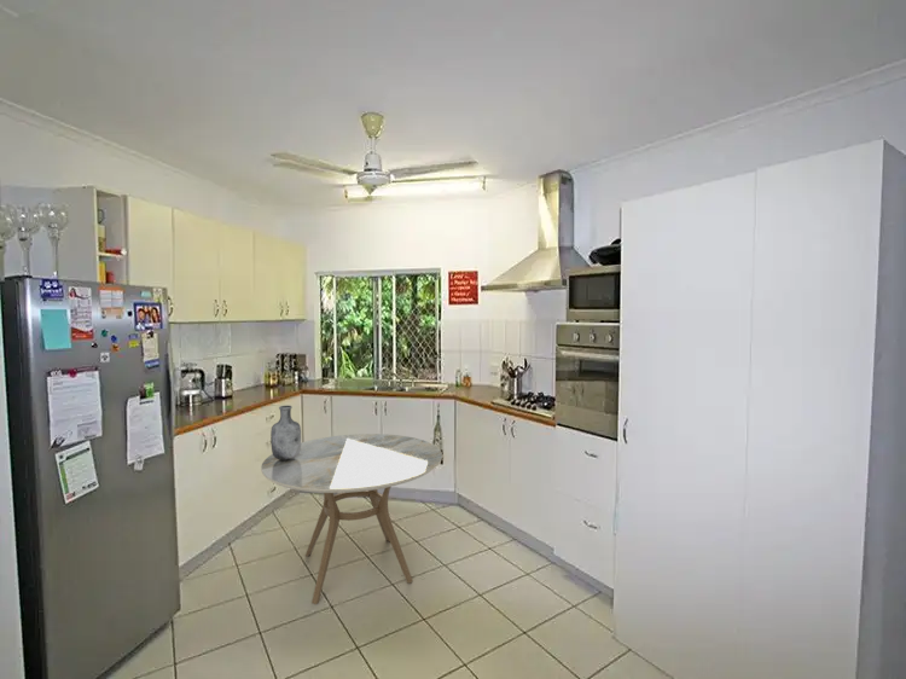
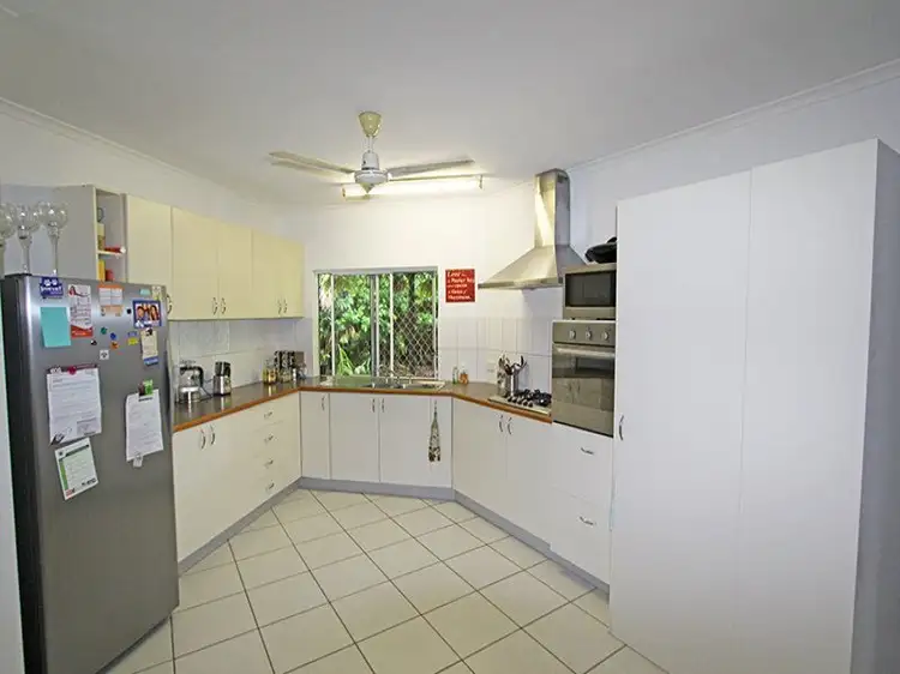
- vase [269,405,302,460]
- dining table [260,433,443,605]
